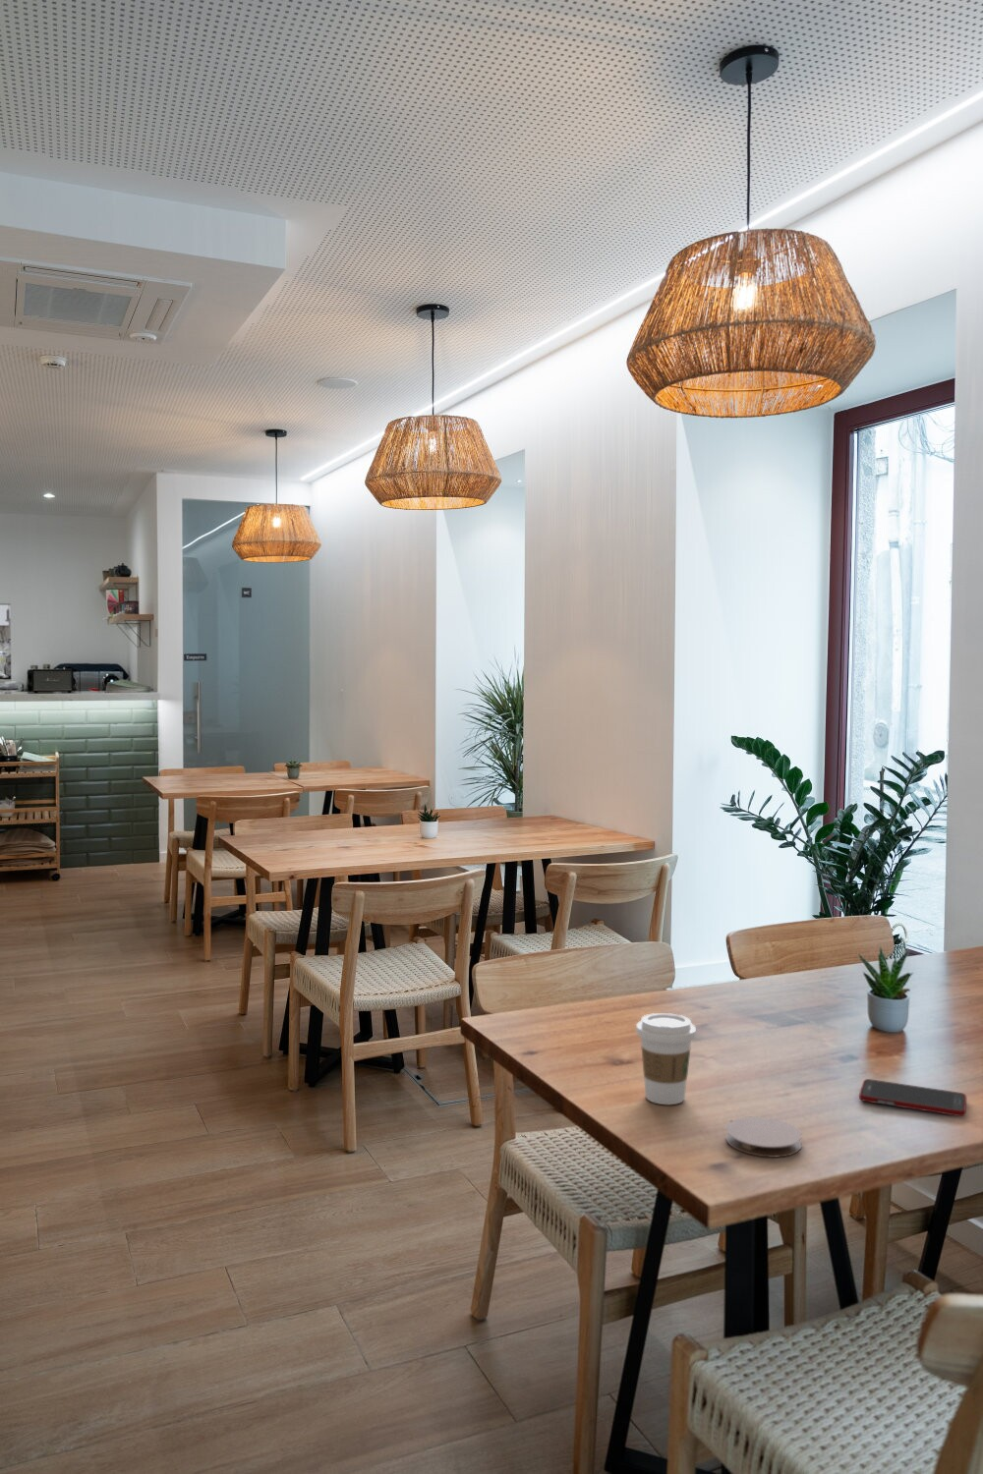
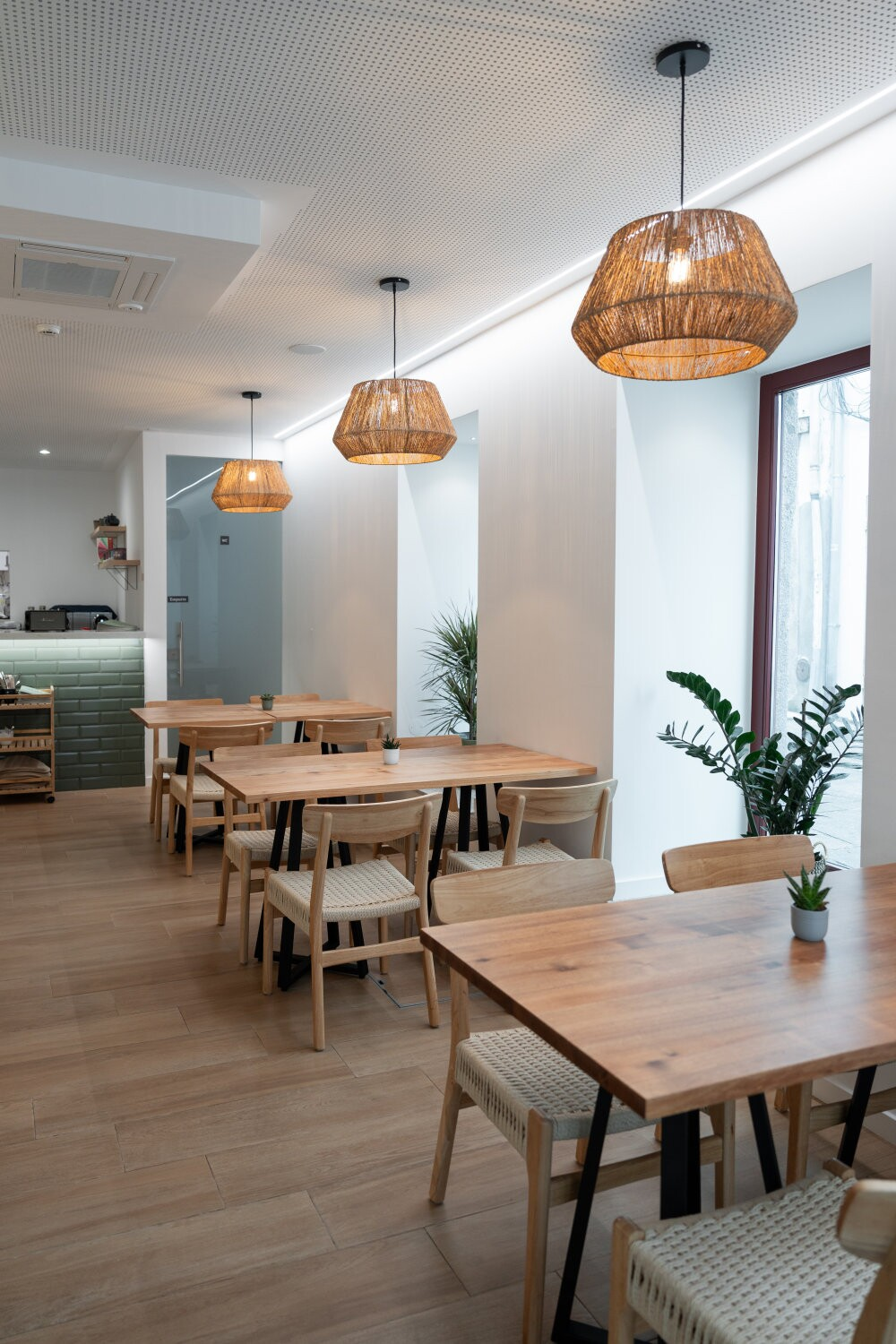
- coaster [724,1115,802,1158]
- cell phone [858,1078,968,1118]
- coffee cup [635,1012,697,1106]
